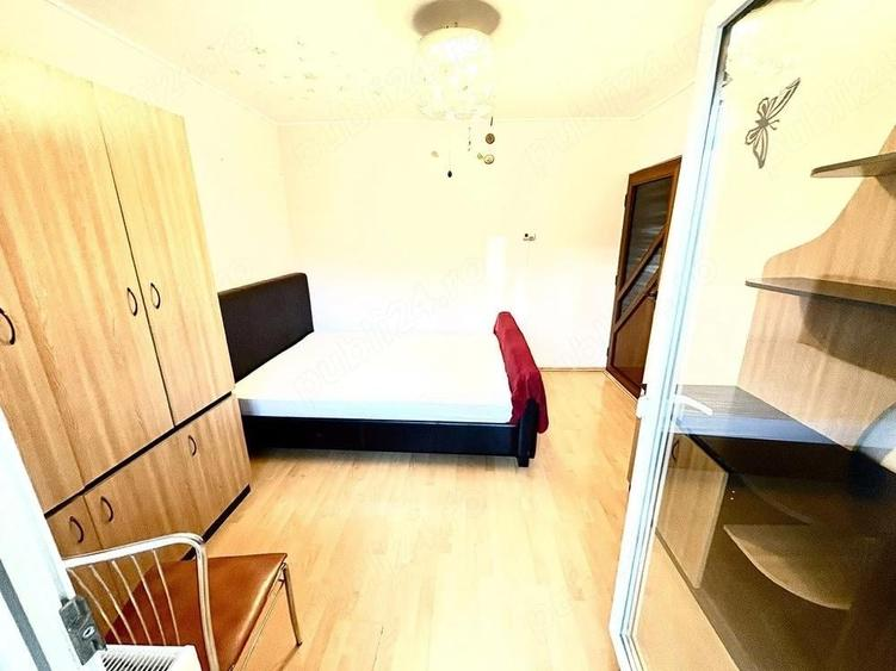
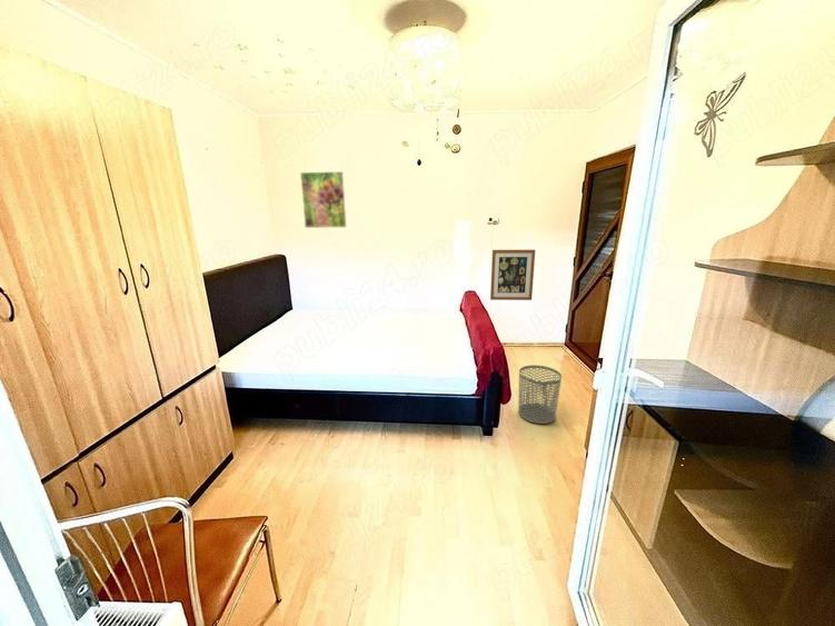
+ waste bin [517,364,563,425]
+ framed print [299,170,348,229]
+ wall art [489,249,536,301]
